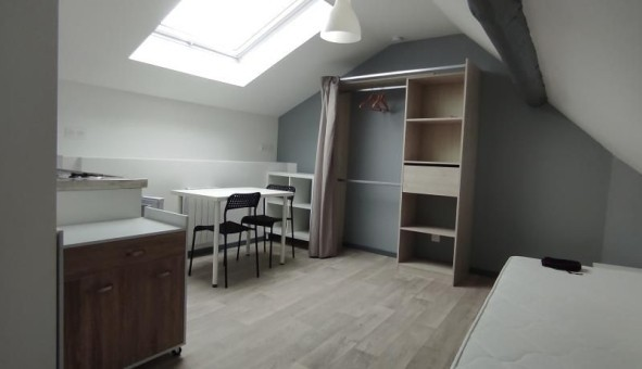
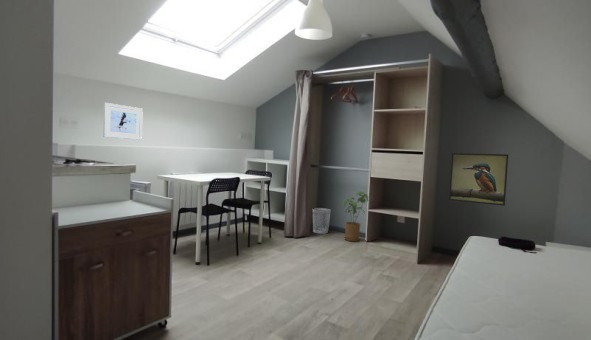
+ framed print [102,102,144,141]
+ wastebasket [312,207,332,235]
+ house plant [342,191,369,242]
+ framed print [448,152,509,207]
